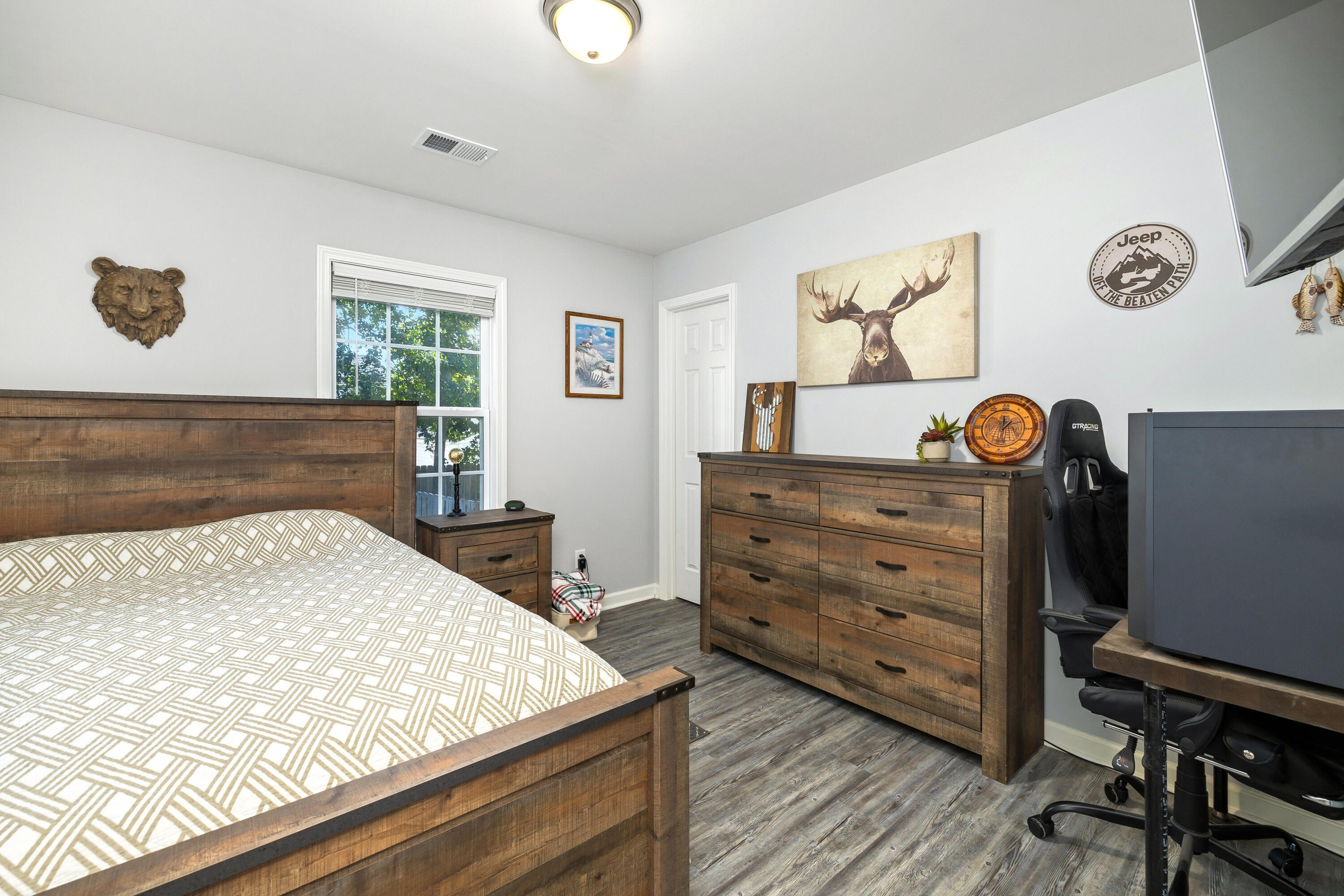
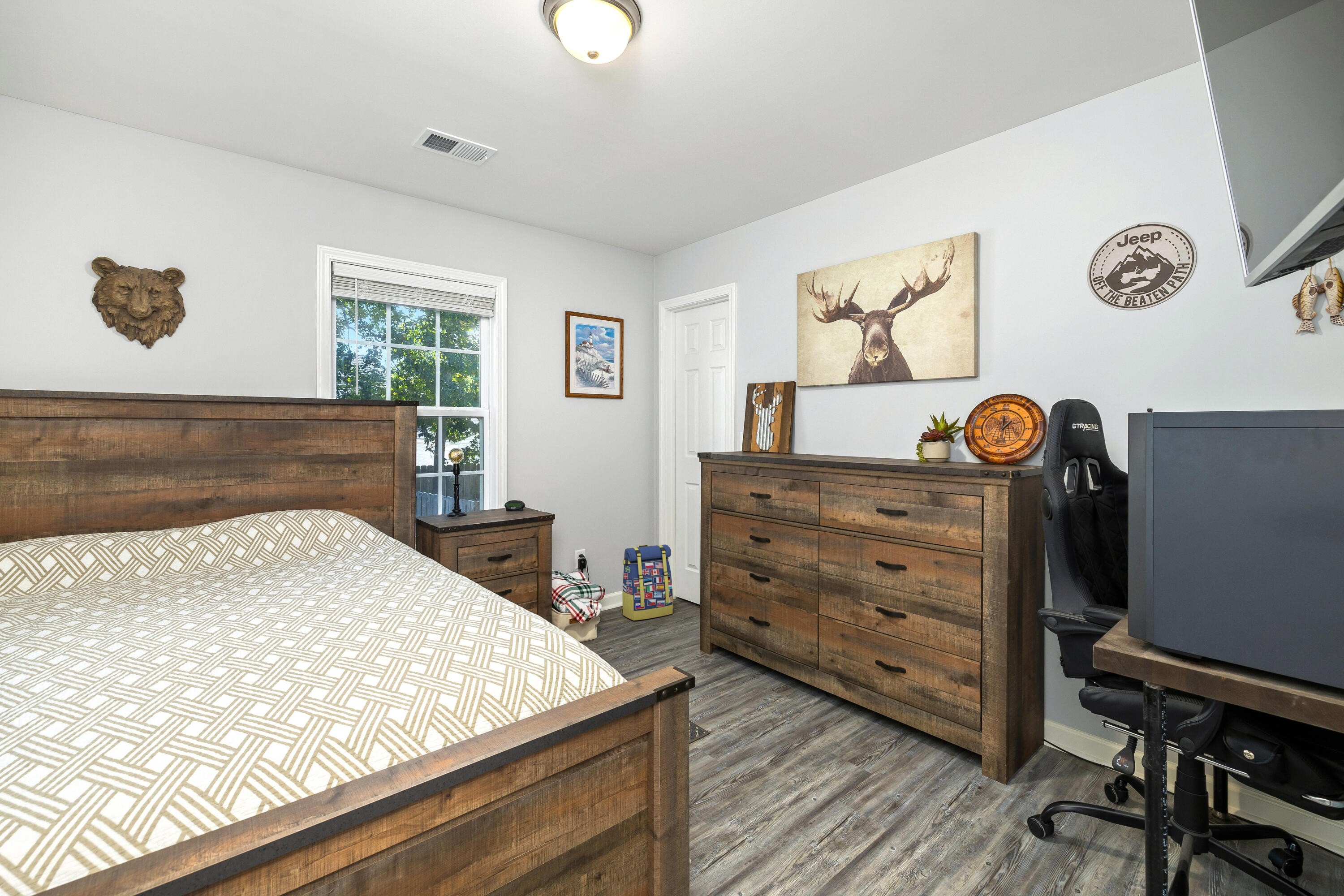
+ backpack [621,544,673,621]
